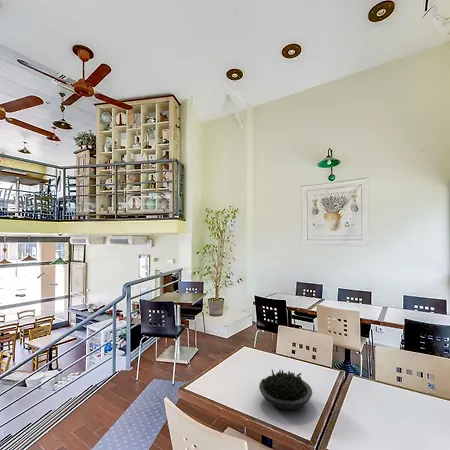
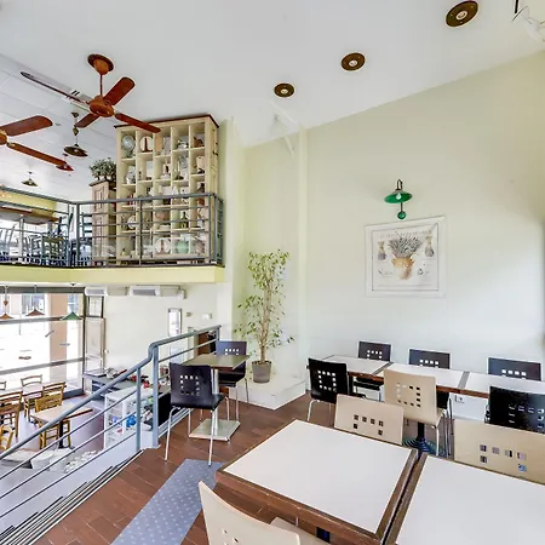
- succulent plant [258,369,313,411]
